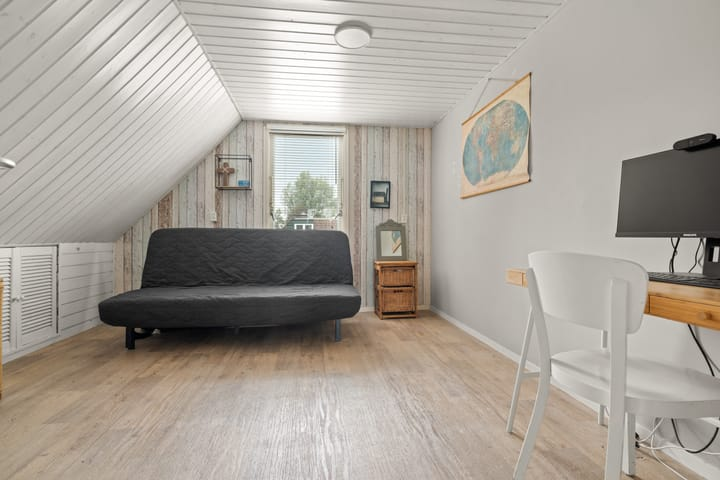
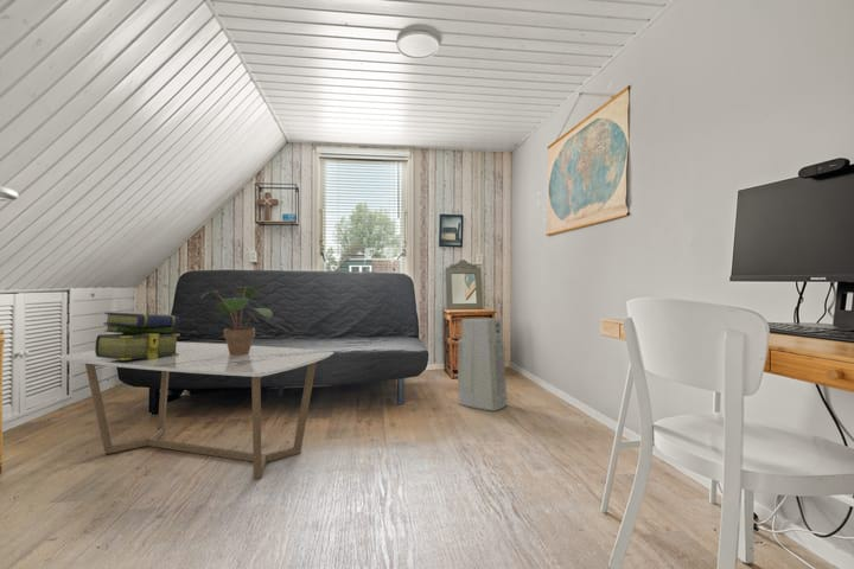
+ coffee table [58,340,334,480]
+ stack of books [94,311,181,360]
+ potted plant [199,284,274,356]
+ air purifier [457,318,509,413]
